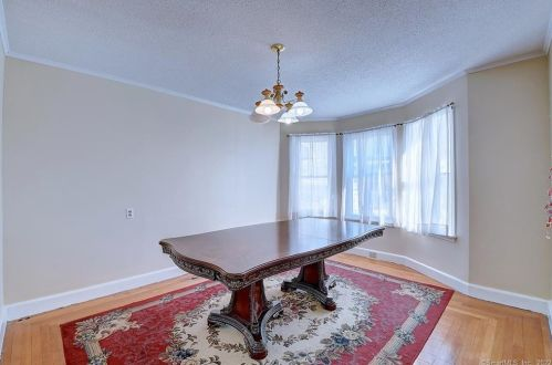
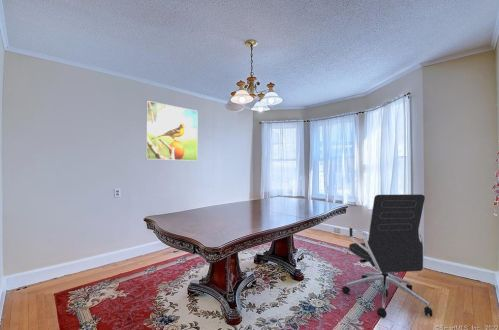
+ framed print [145,100,199,162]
+ office chair [341,193,434,319]
